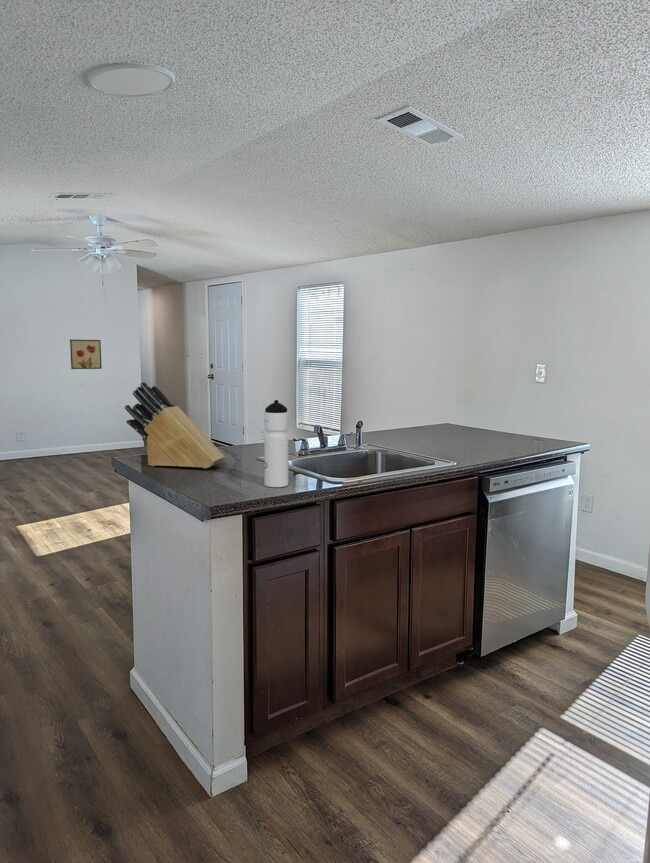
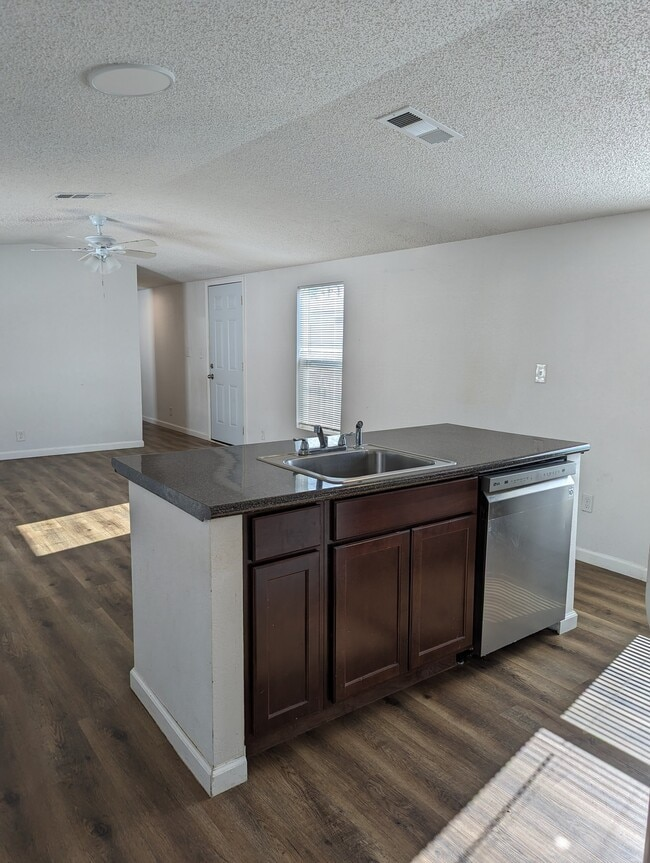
- knife block [124,381,226,469]
- wall art [69,338,103,370]
- water bottle [263,399,289,488]
